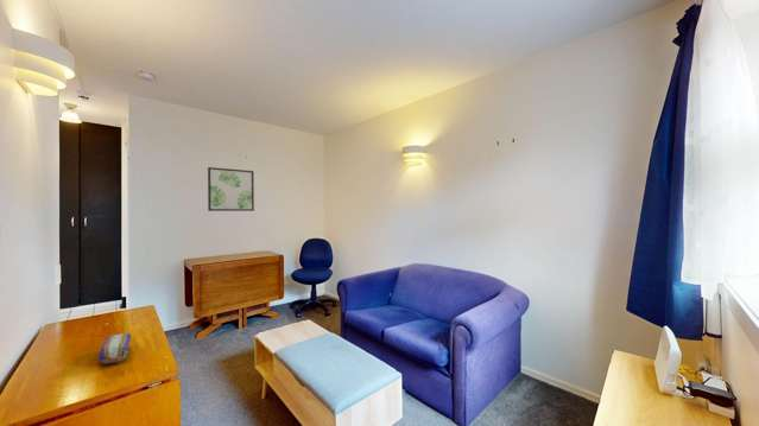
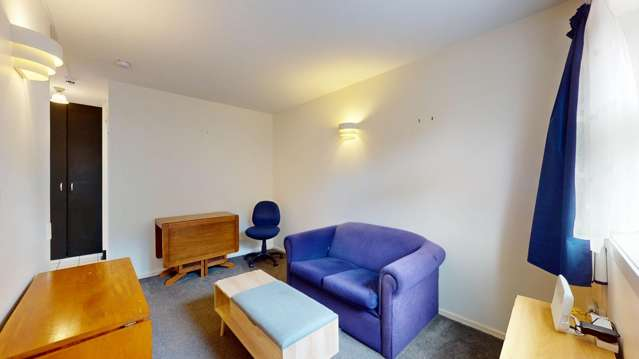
- wall art [207,166,255,212]
- pencil case [97,332,132,365]
